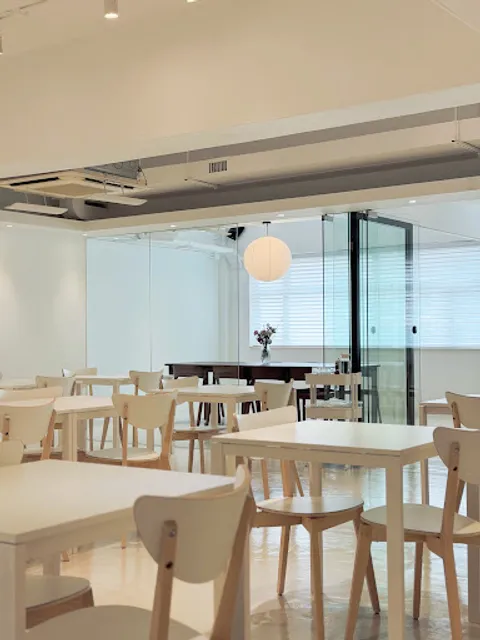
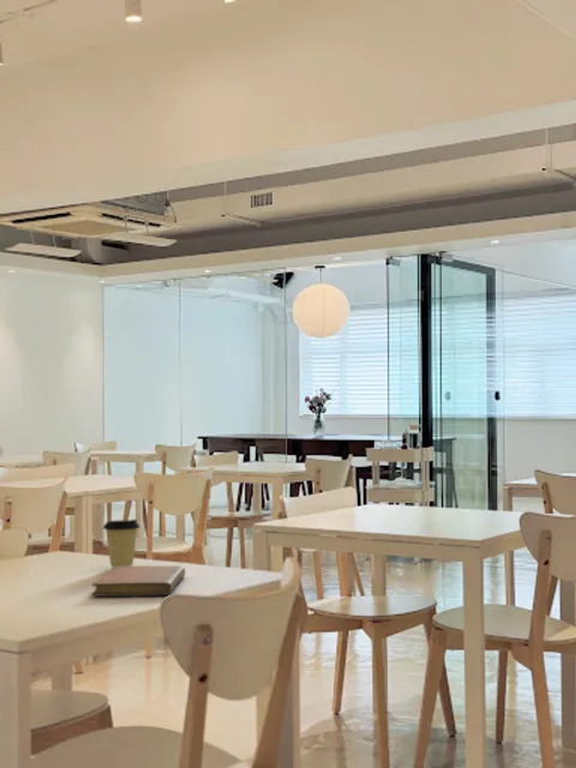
+ notebook [91,565,186,598]
+ coffee cup [102,518,142,569]
